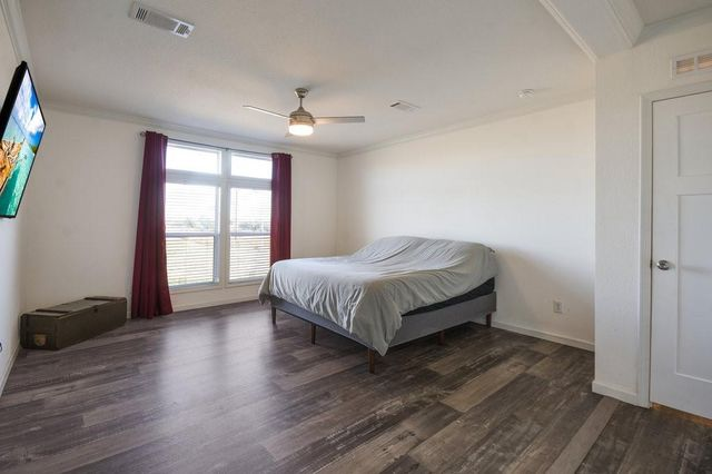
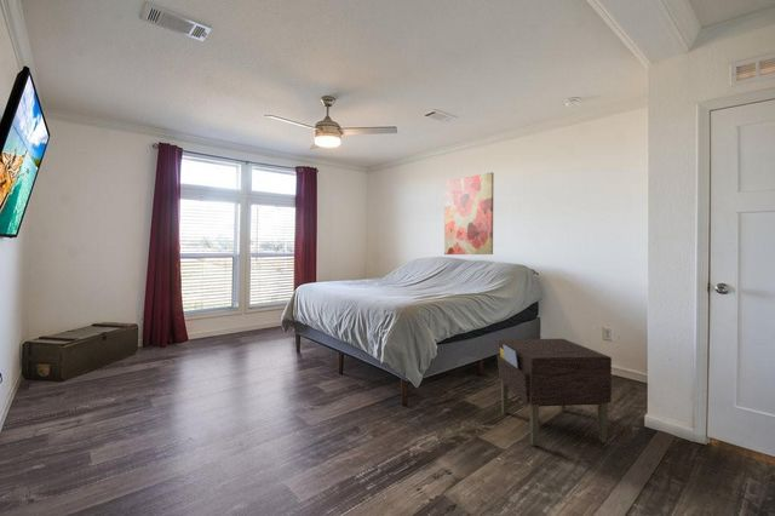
+ wall art [443,171,494,256]
+ nightstand [496,338,613,447]
